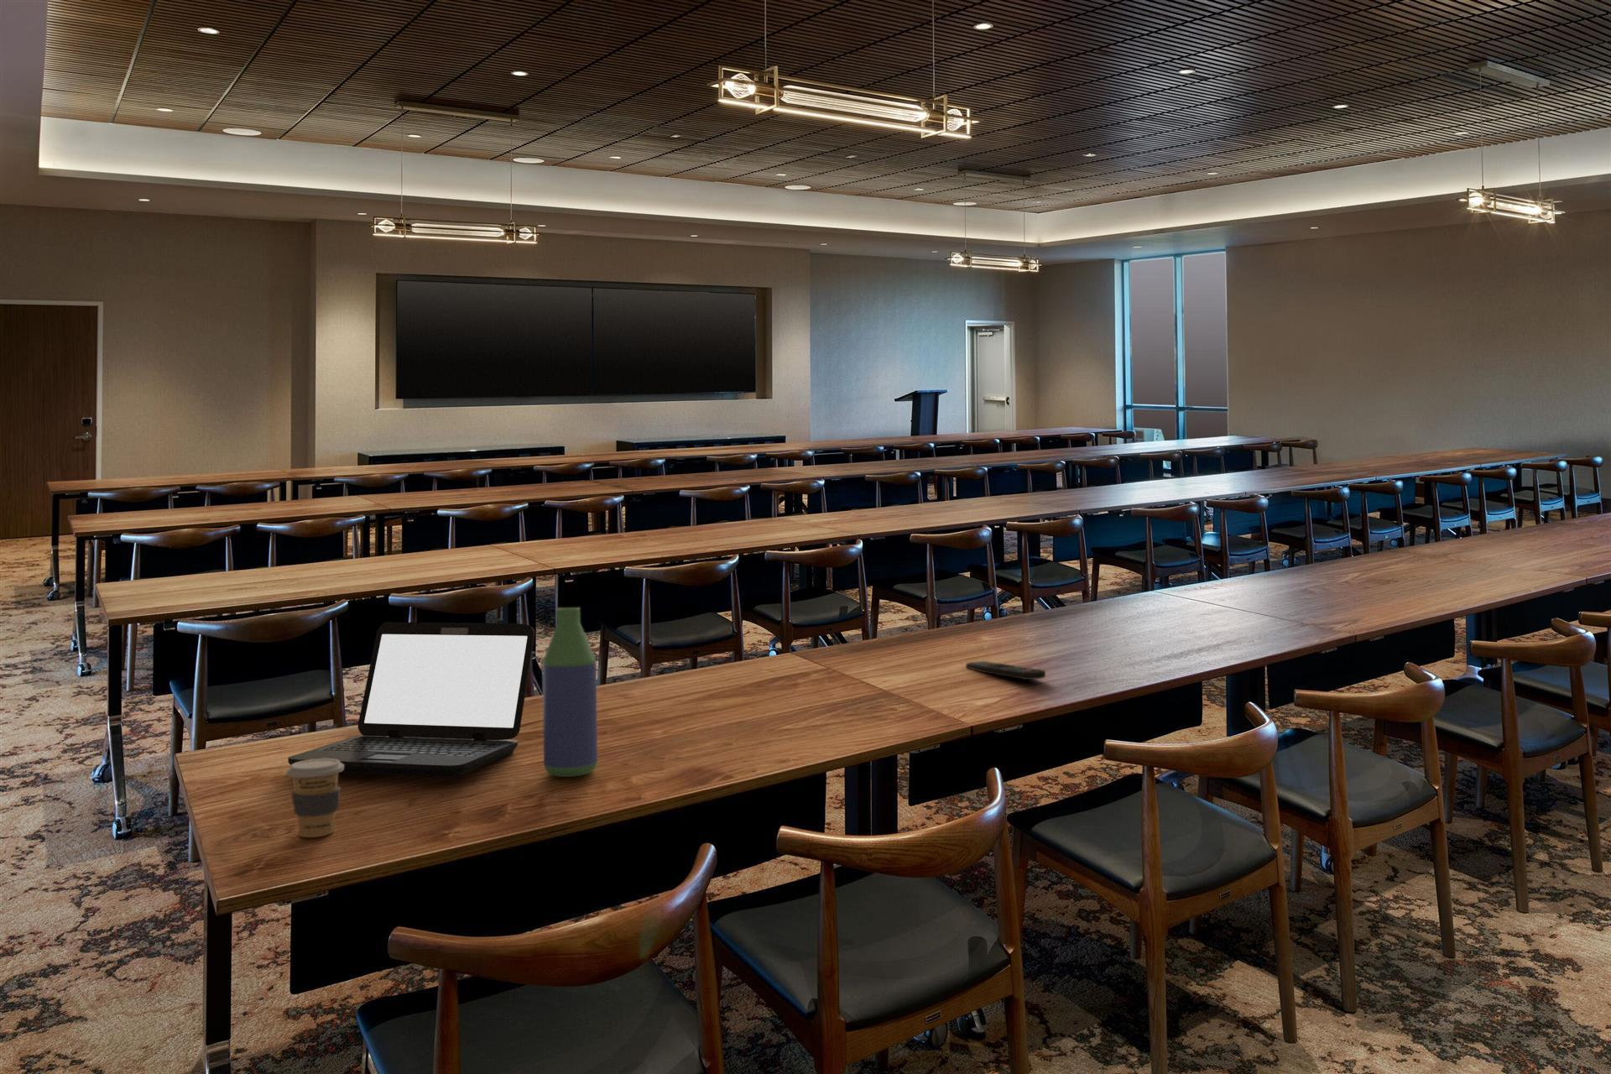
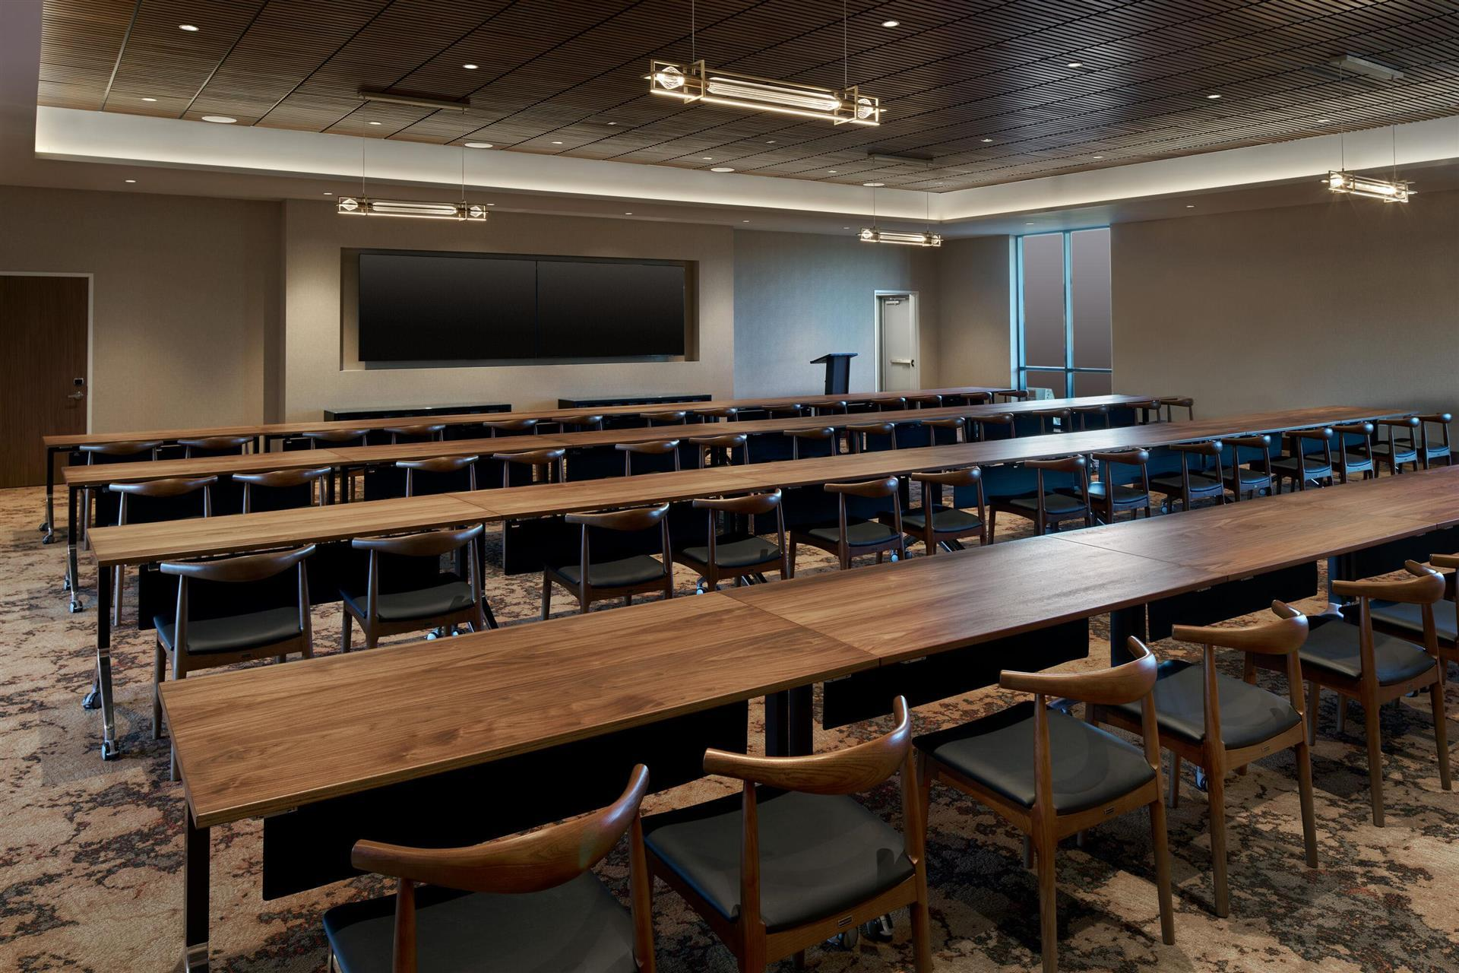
- remote control [965,660,1046,681]
- laptop [286,621,536,778]
- coffee cup [286,759,344,838]
- bottle [541,607,598,778]
